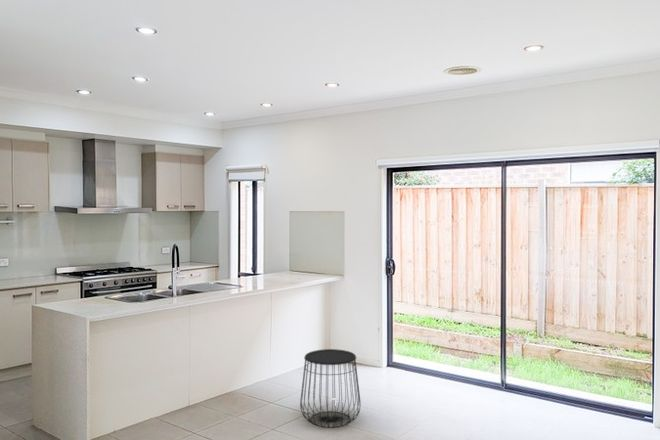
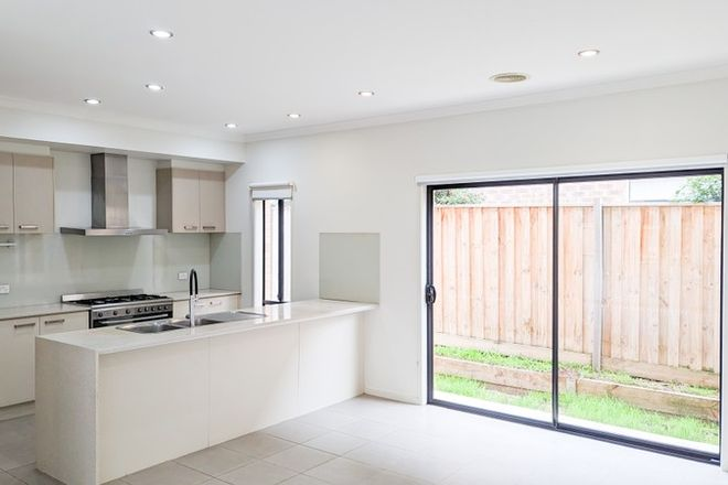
- side table [299,348,362,429]
